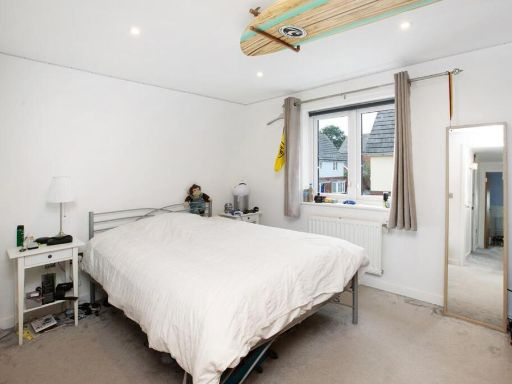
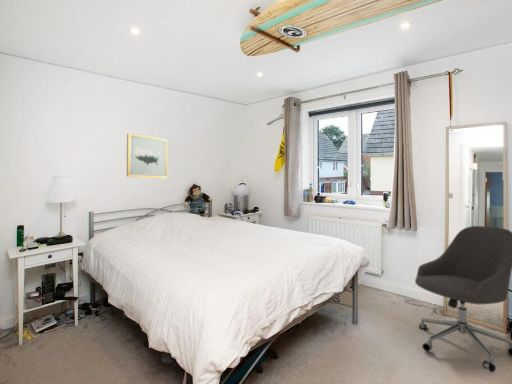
+ chair [414,225,512,373]
+ wall art [126,132,168,179]
